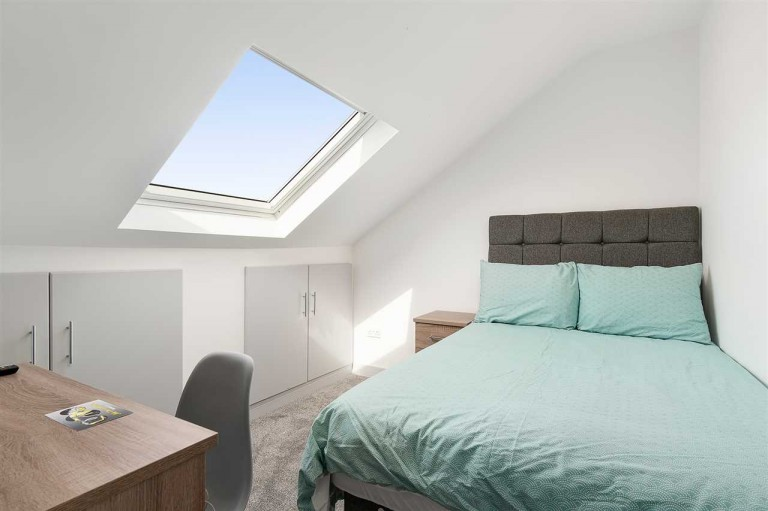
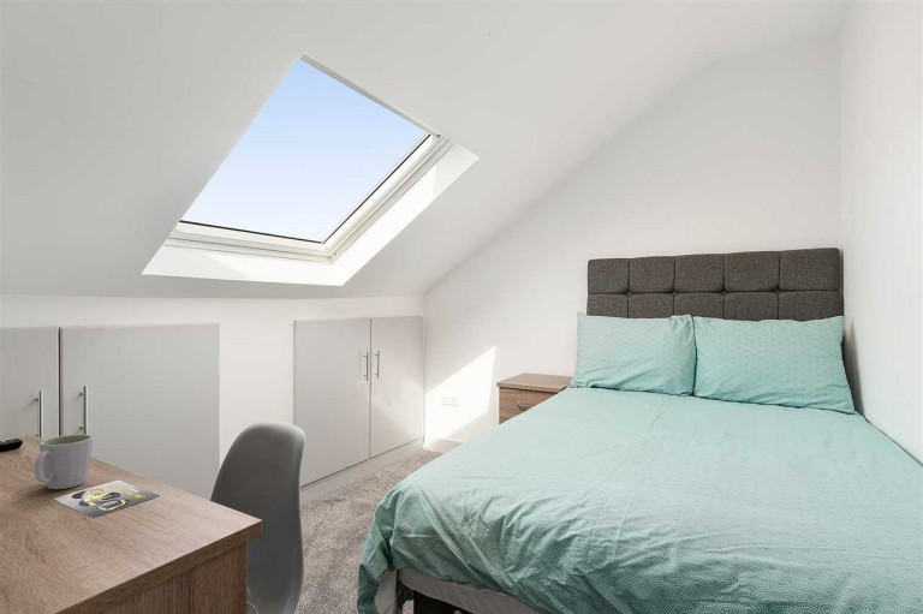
+ mug [34,434,94,490]
